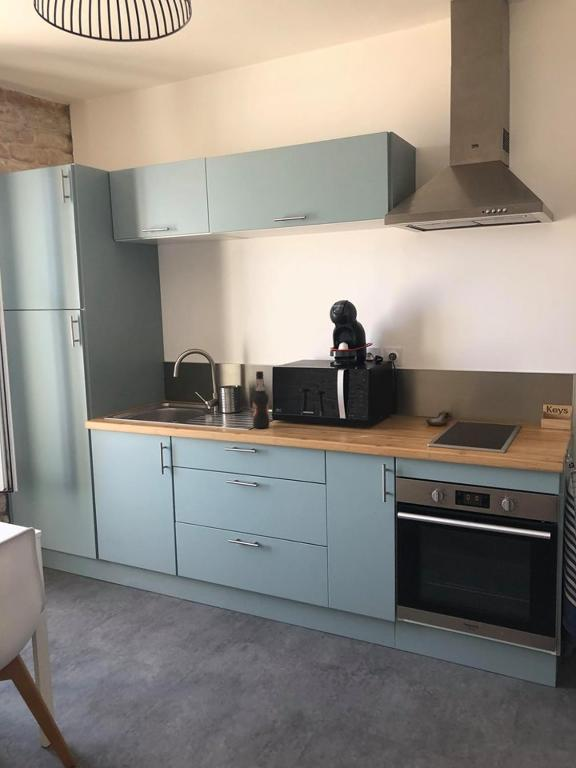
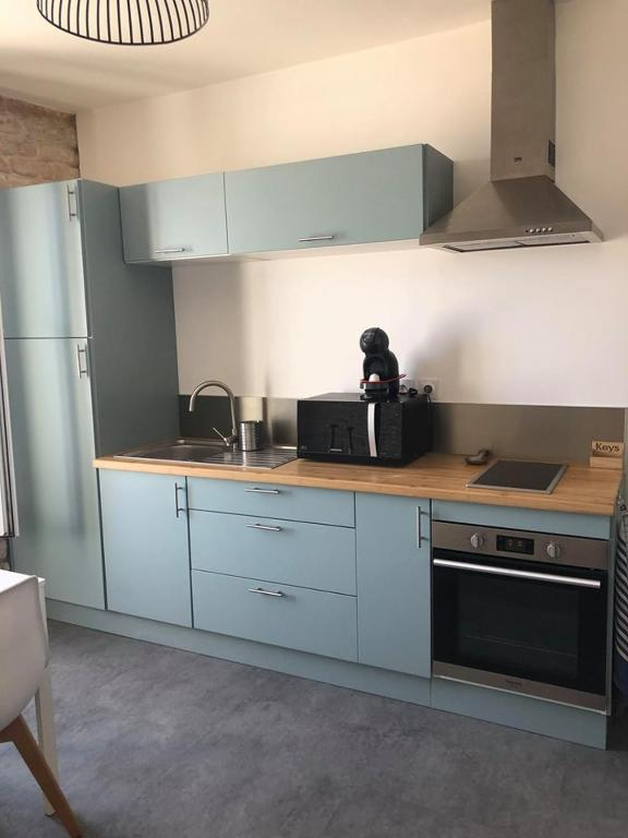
- bottle [251,370,270,429]
